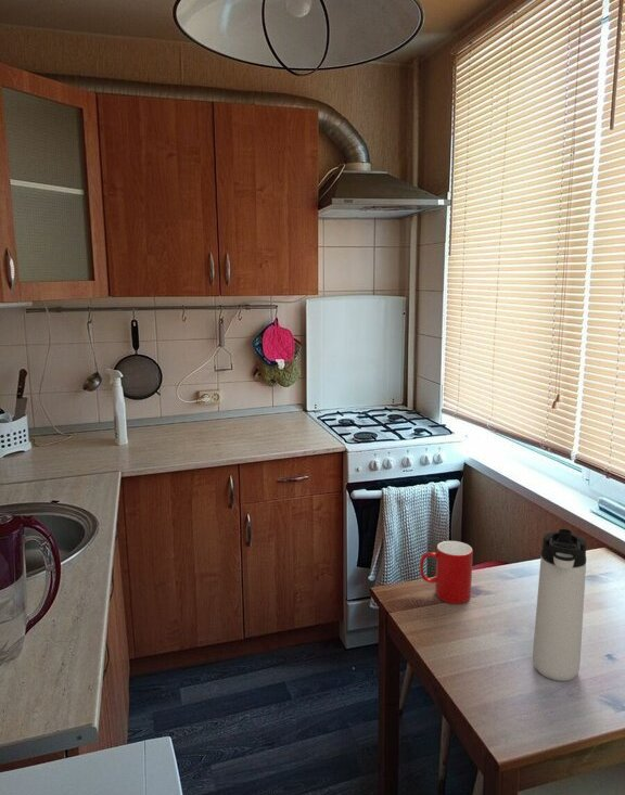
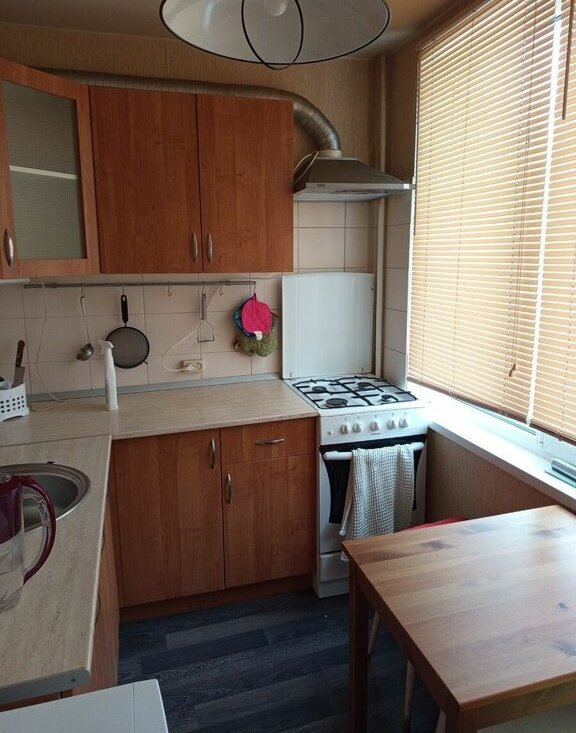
- thermos bottle [532,528,587,682]
- cup [419,540,474,605]
